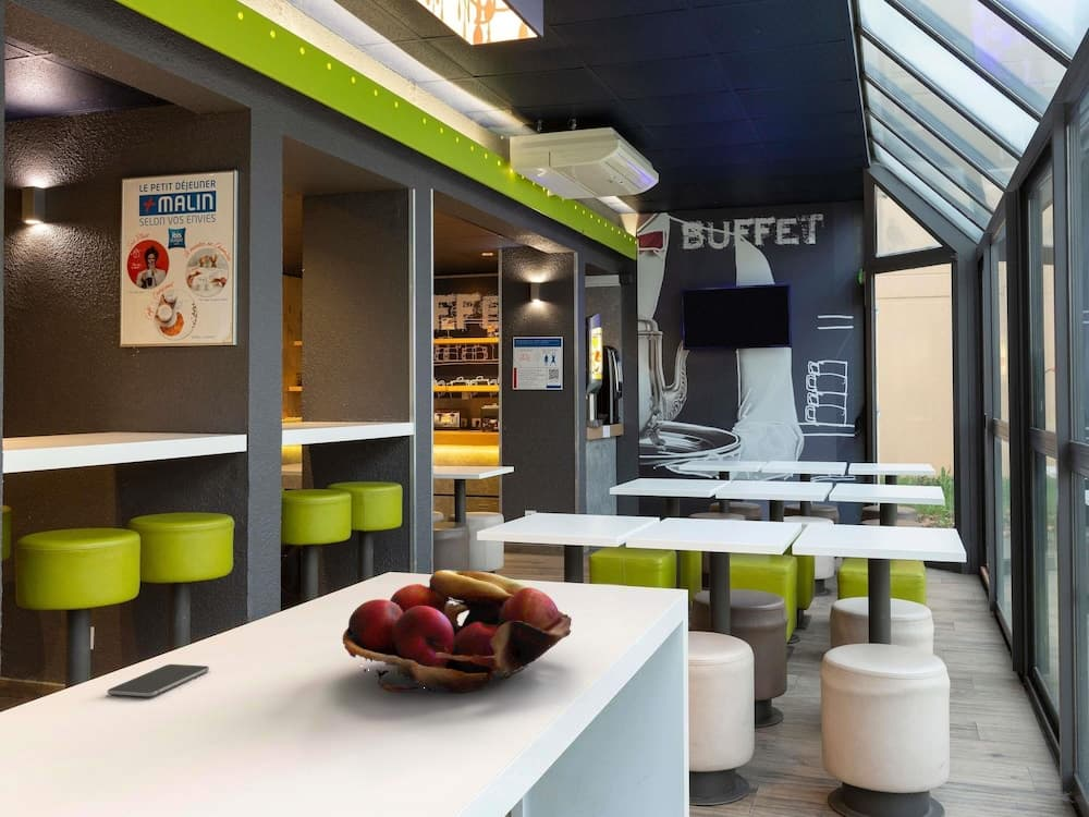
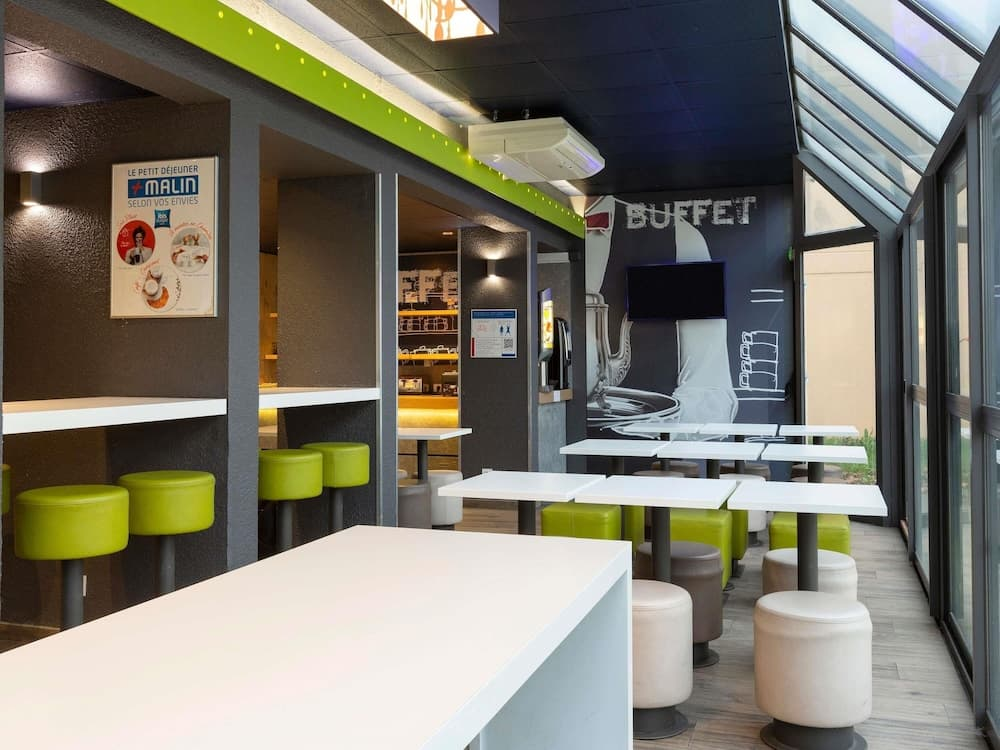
- smartphone [107,663,210,697]
- fruit basket [342,569,573,694]
